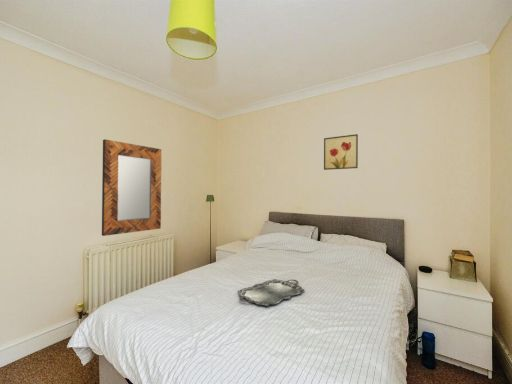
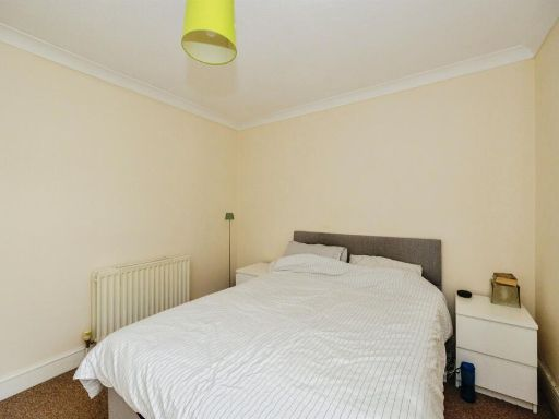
- wall art [323,133,359,171]
- serving tray [237,278,306,307]
- home mirror [101,138,162,237]
